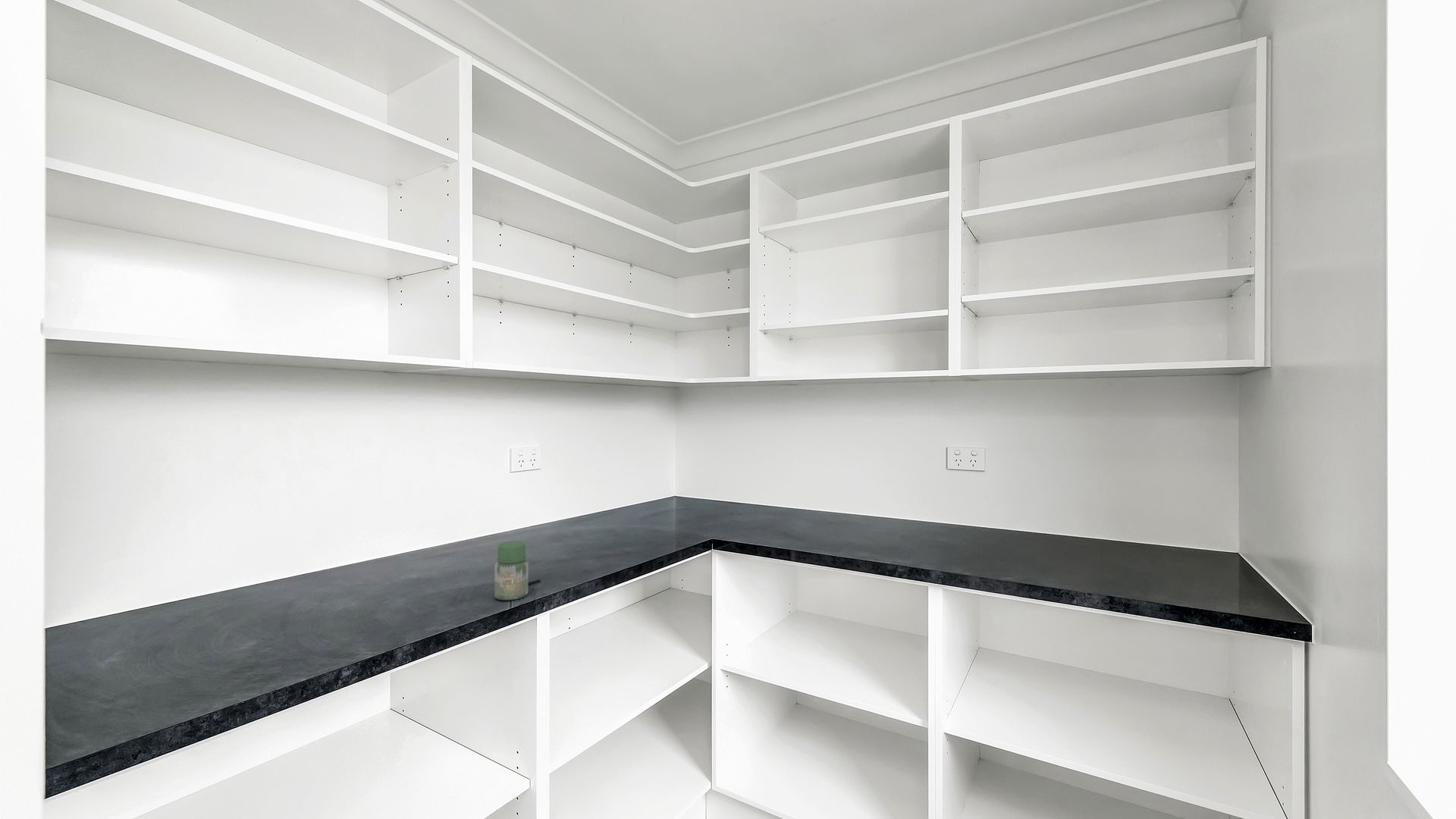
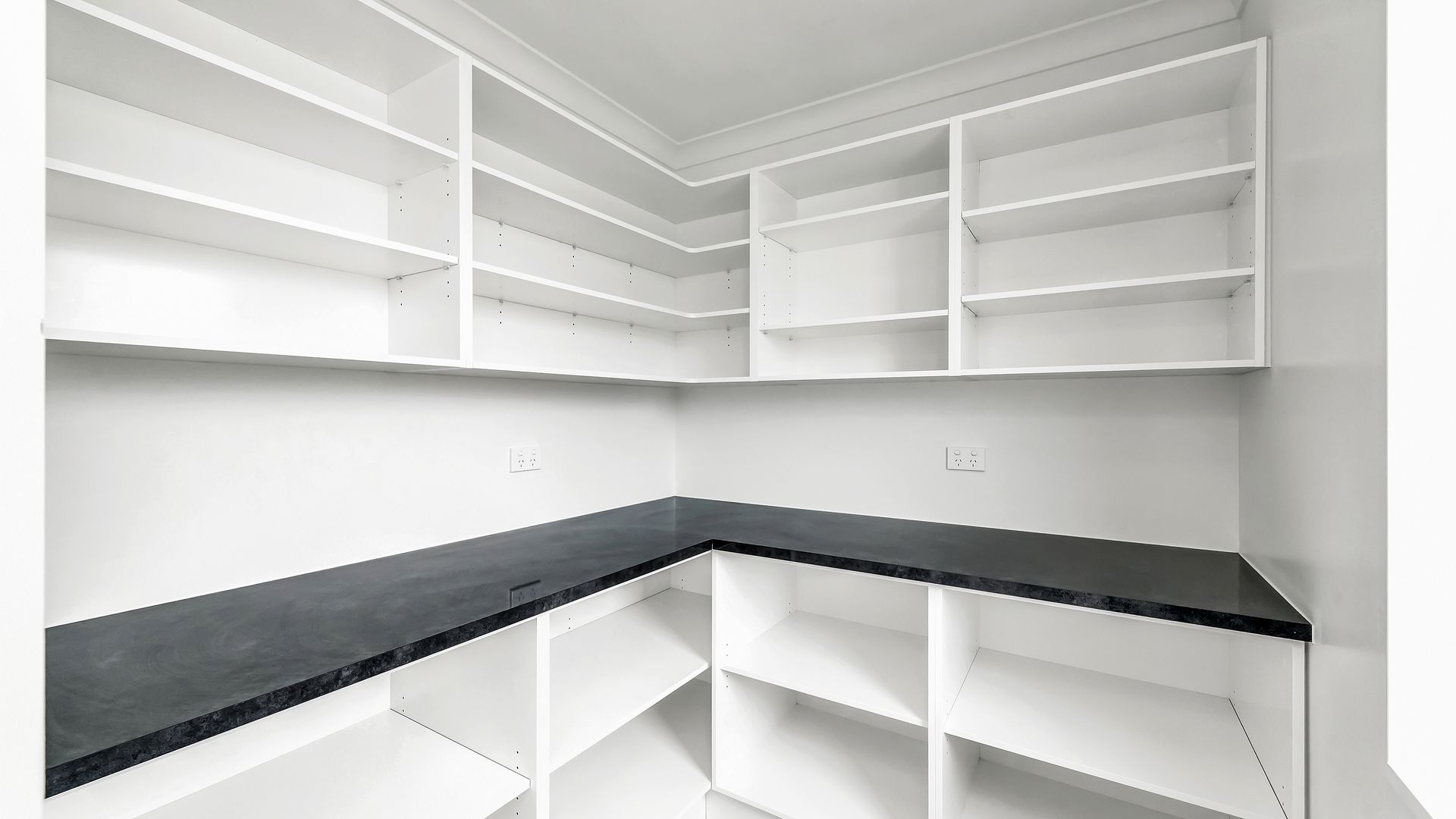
- jar [494,541,529,601]
